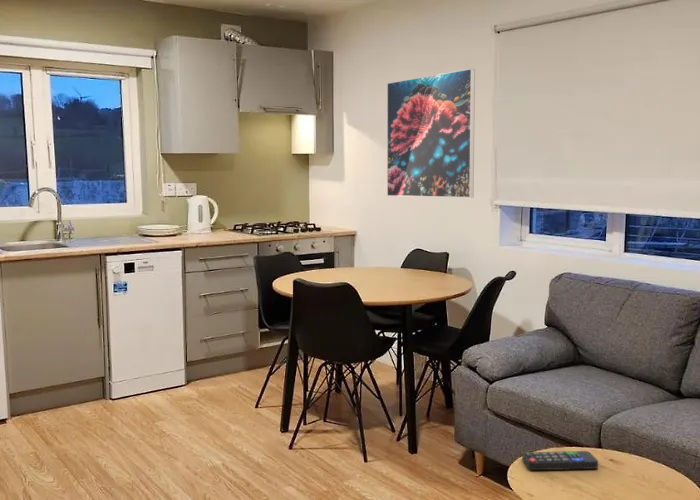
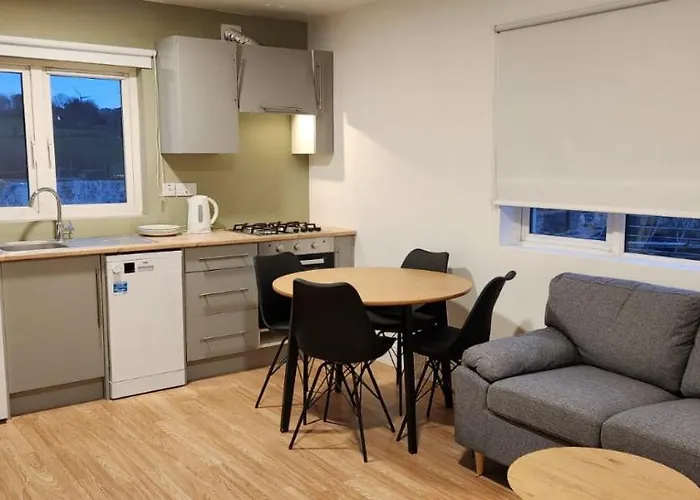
- remote control [521,450,599,471]
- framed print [386,68,476,199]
